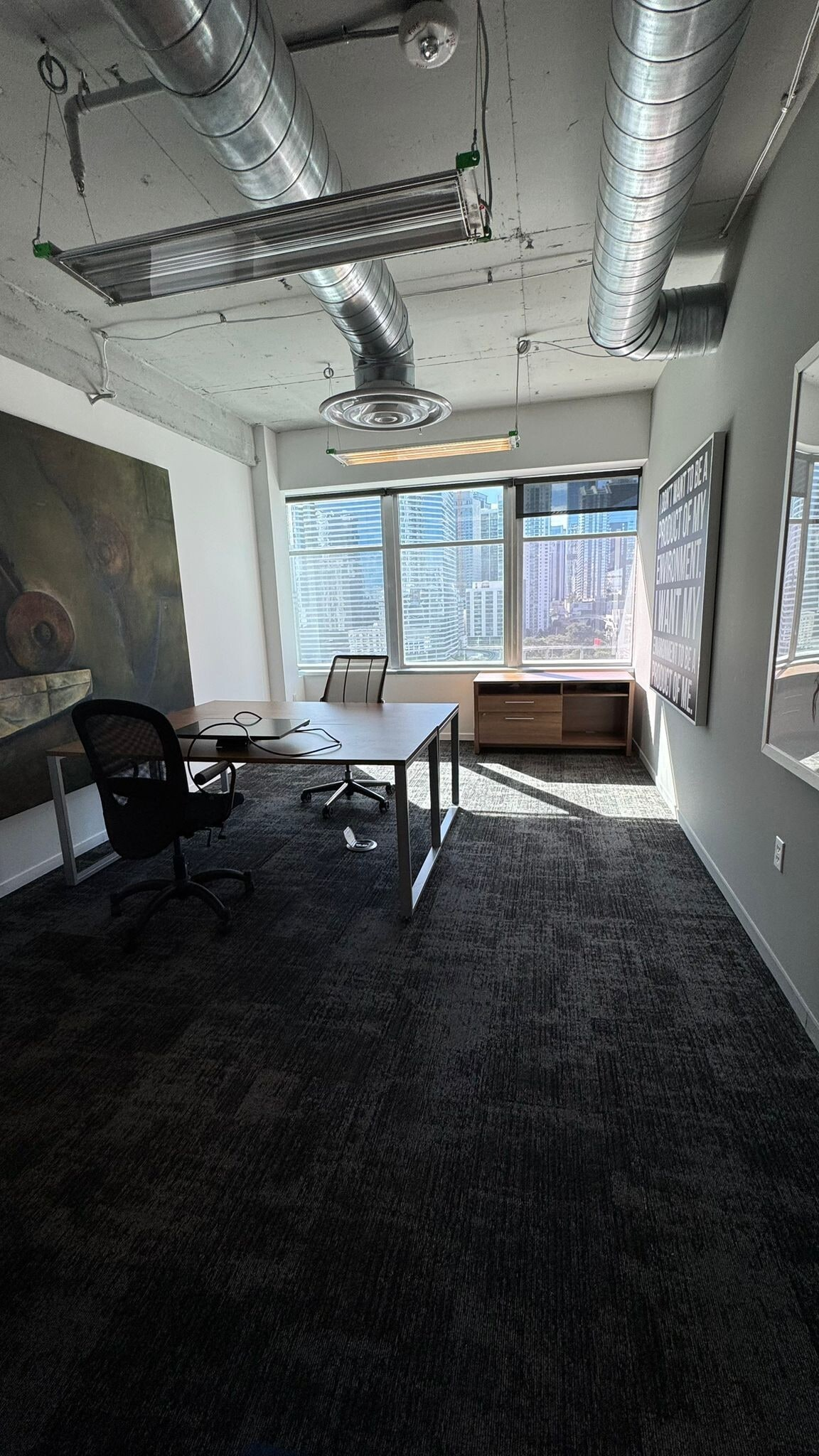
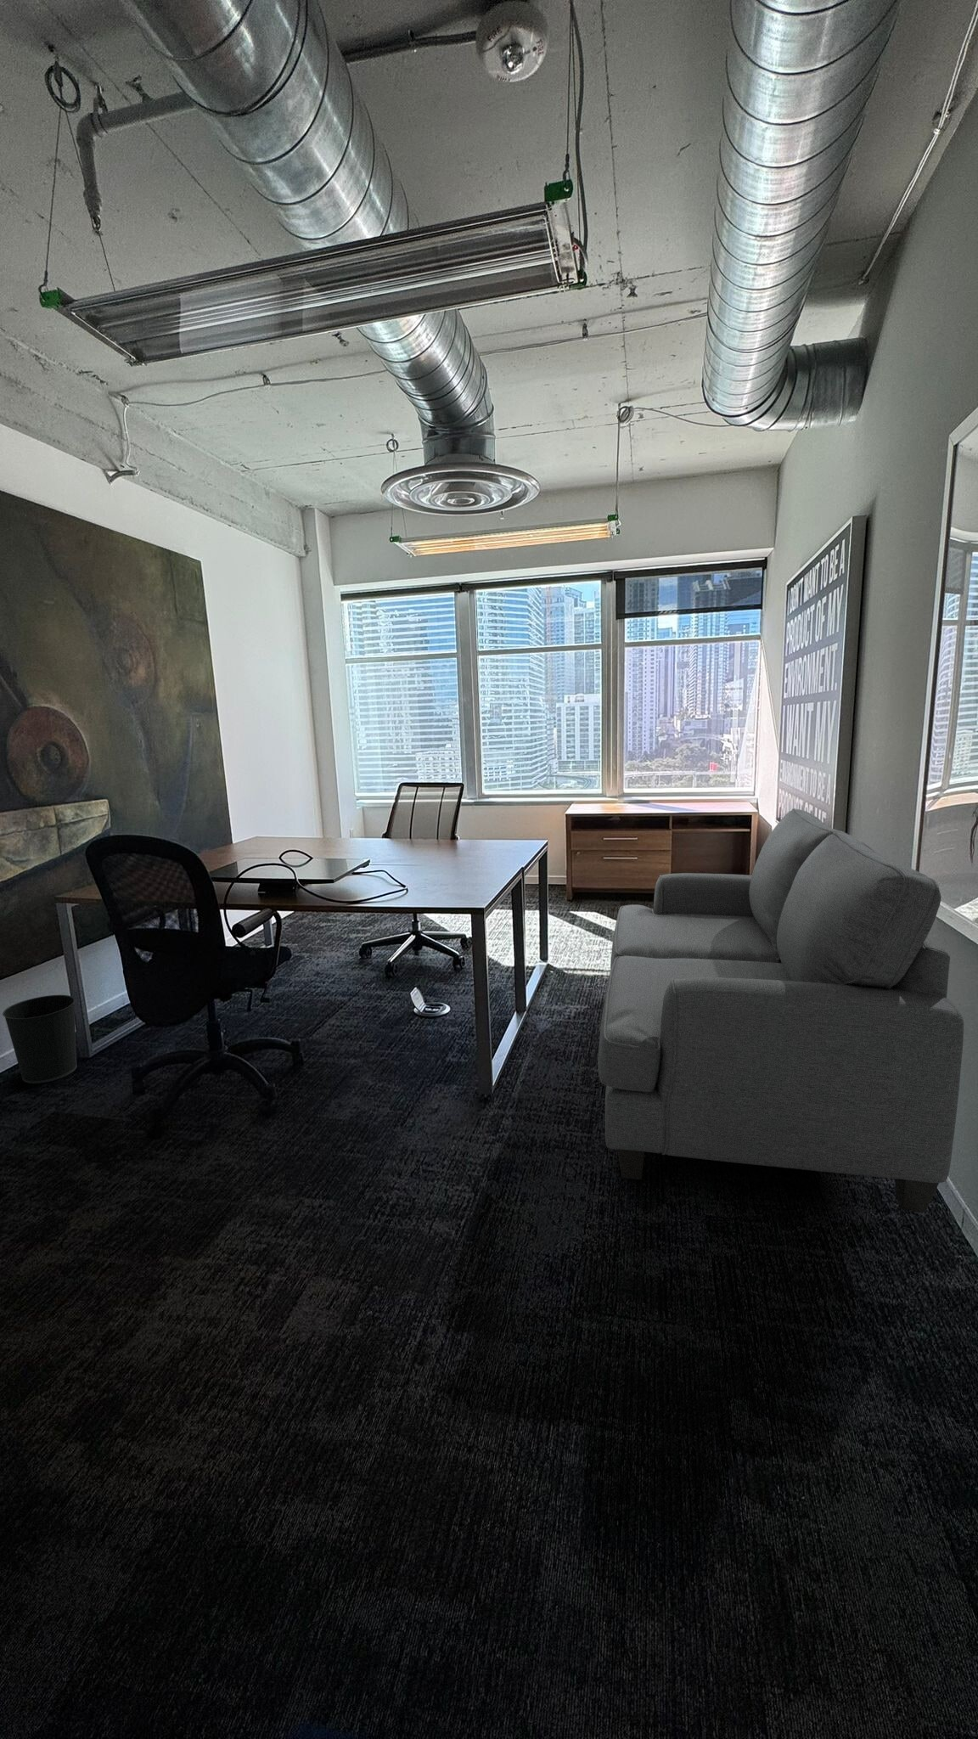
+ wastebasket [1,995,78,1084]
+ sofa [597,807,965,1213]
